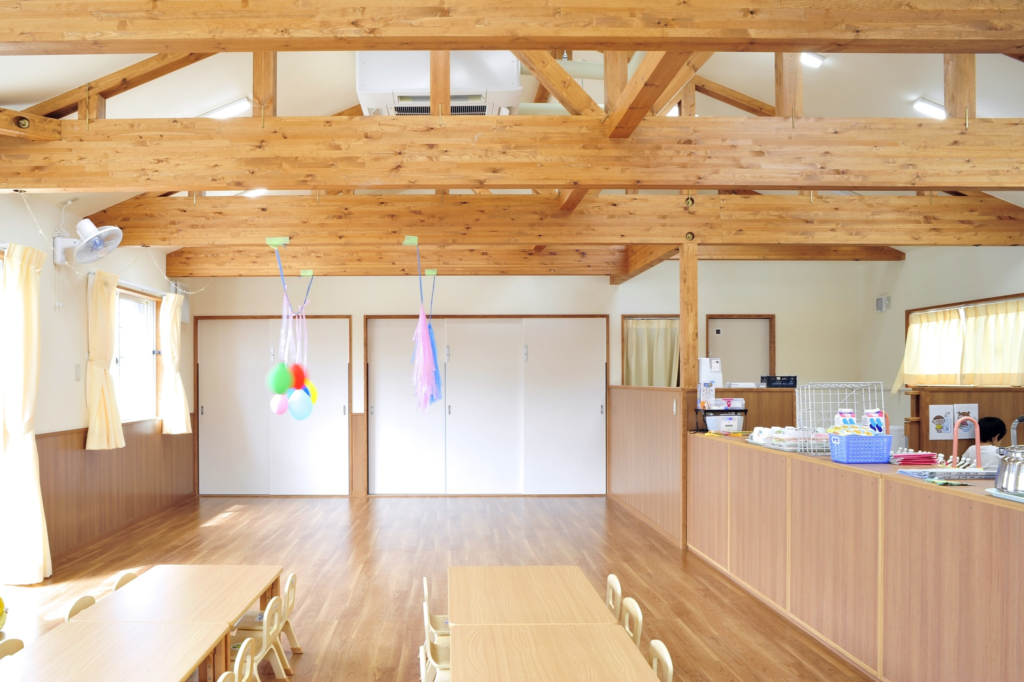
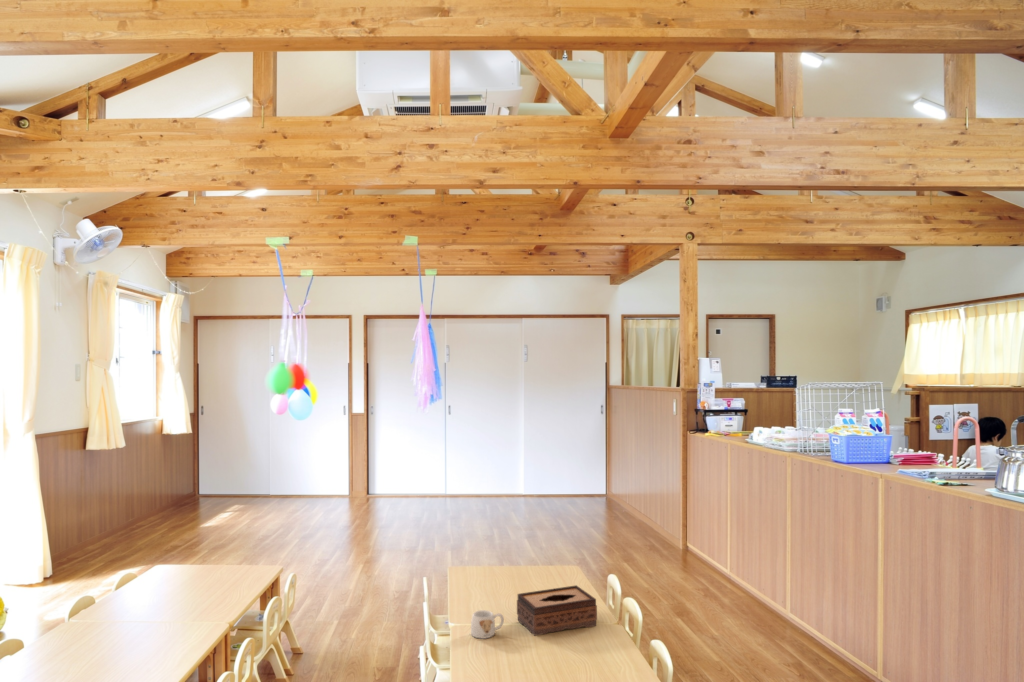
+ tissue box [516,584,598,637]
+ mug [470,609,505,640]
